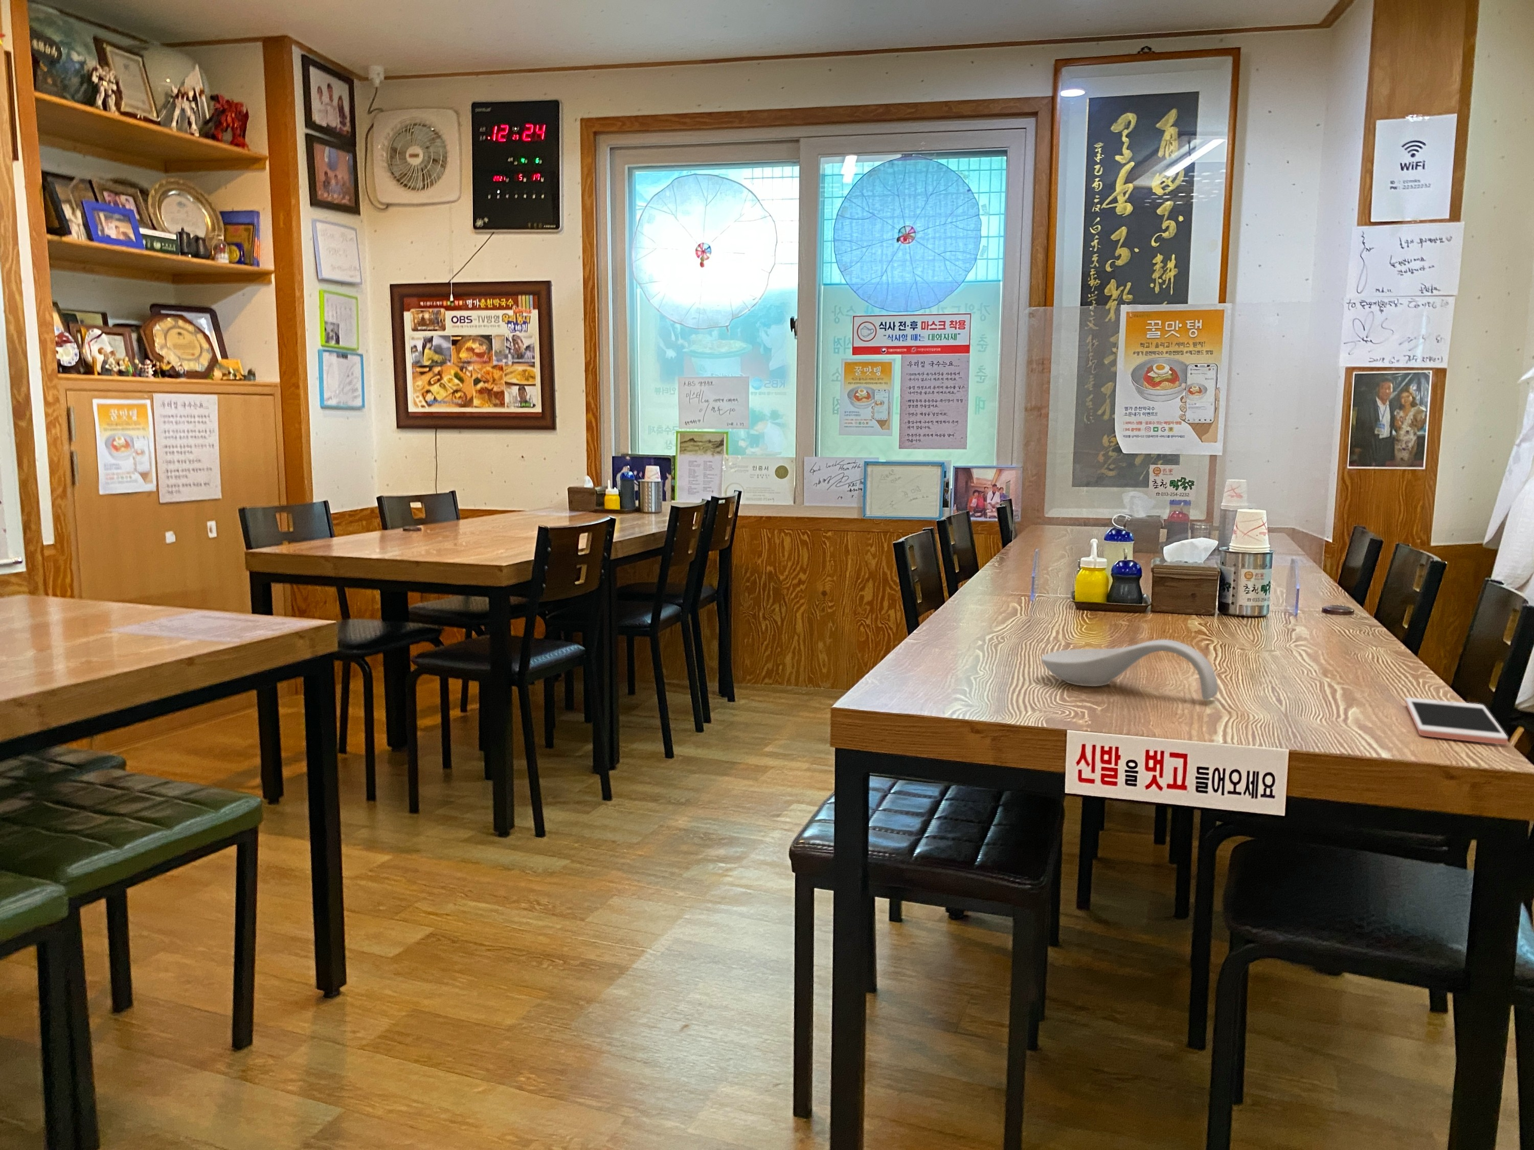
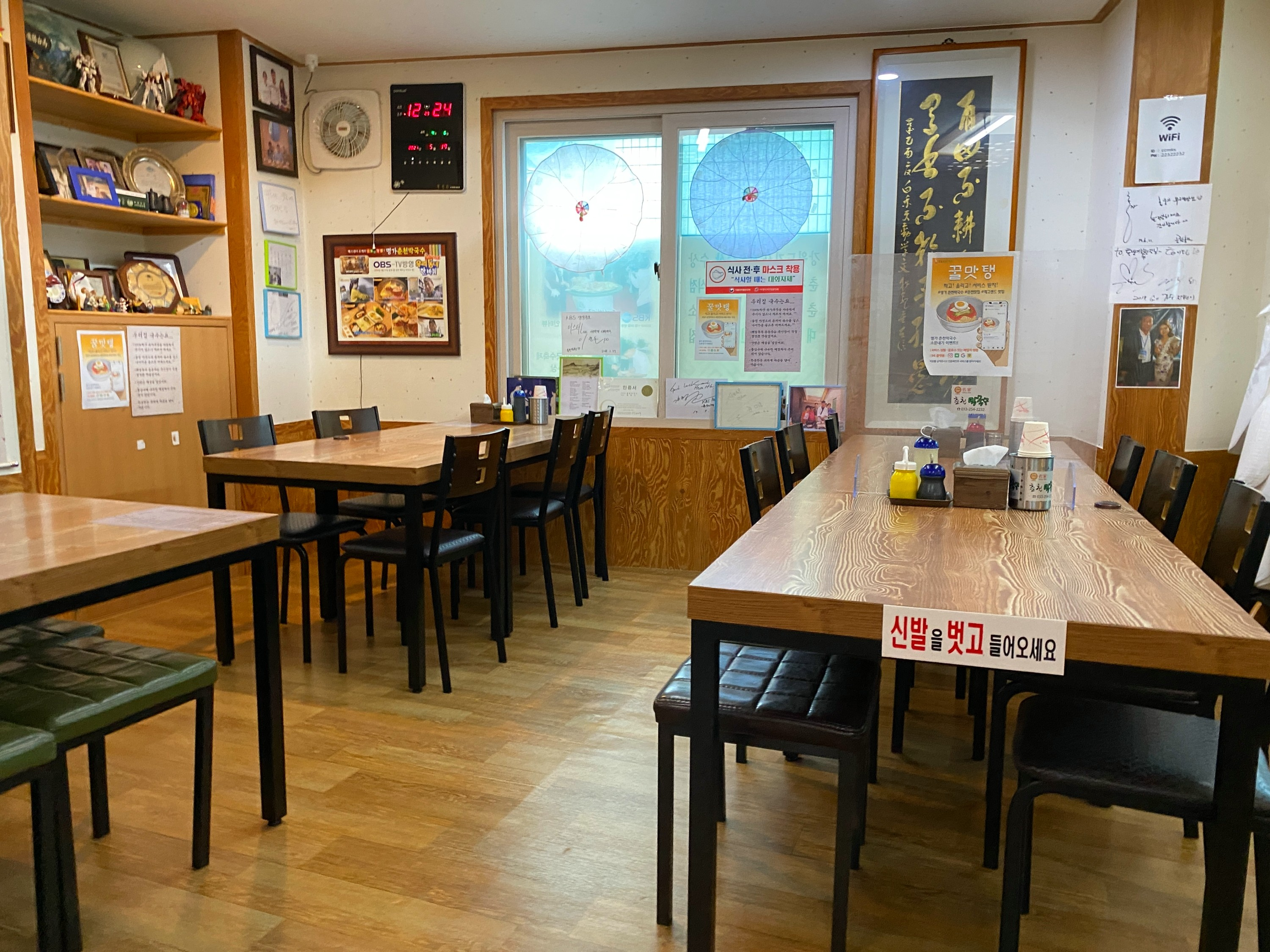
- cell phone [1405,697,1509,745]
- spoon rest [1040,639,1219,701]
